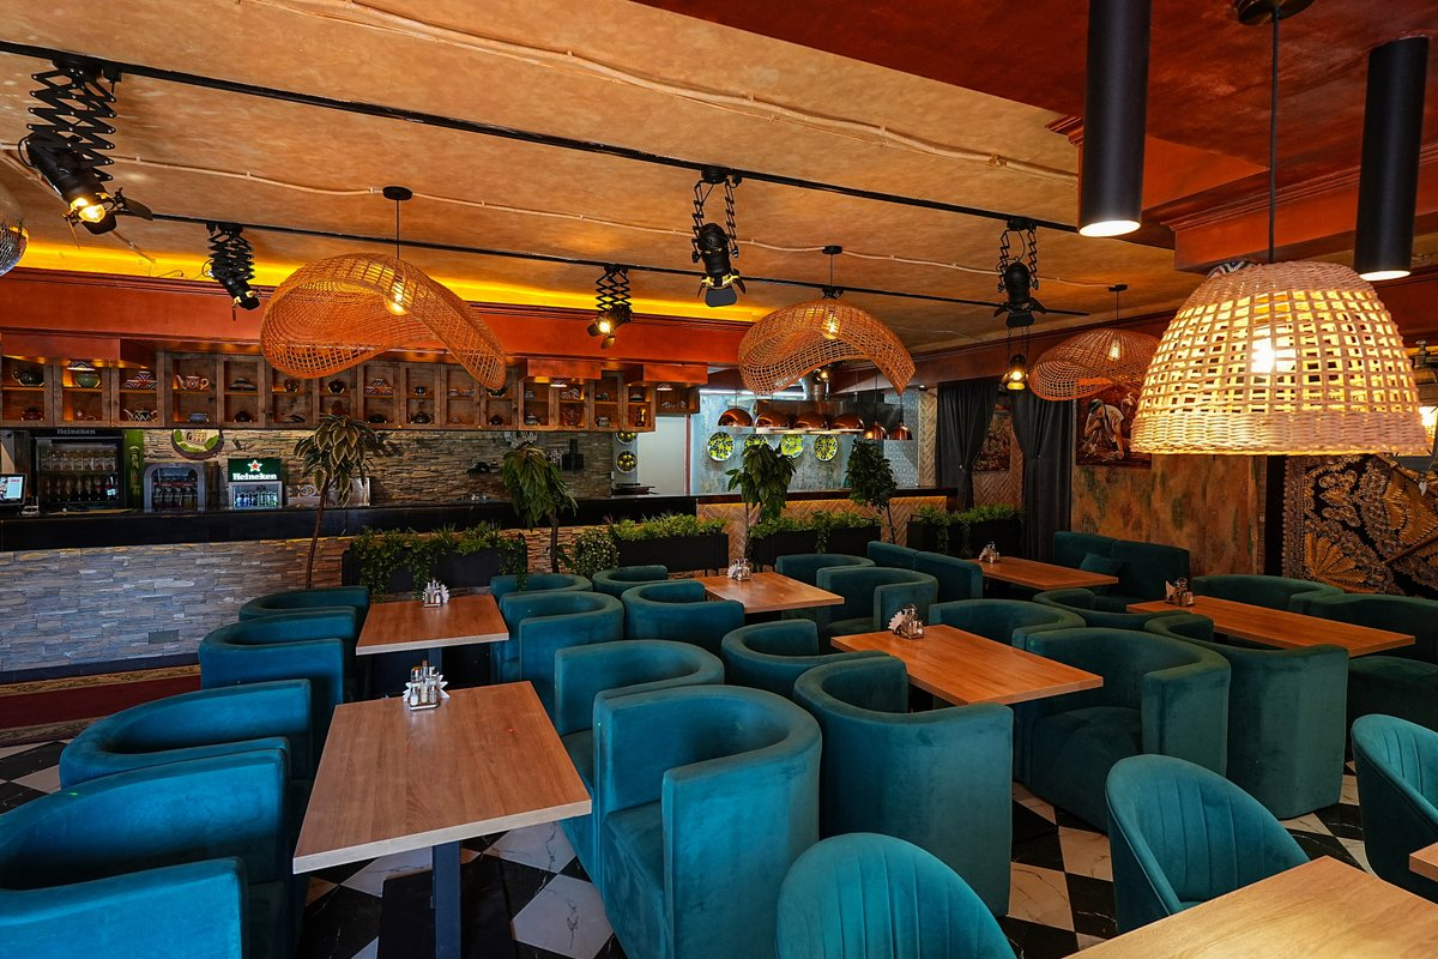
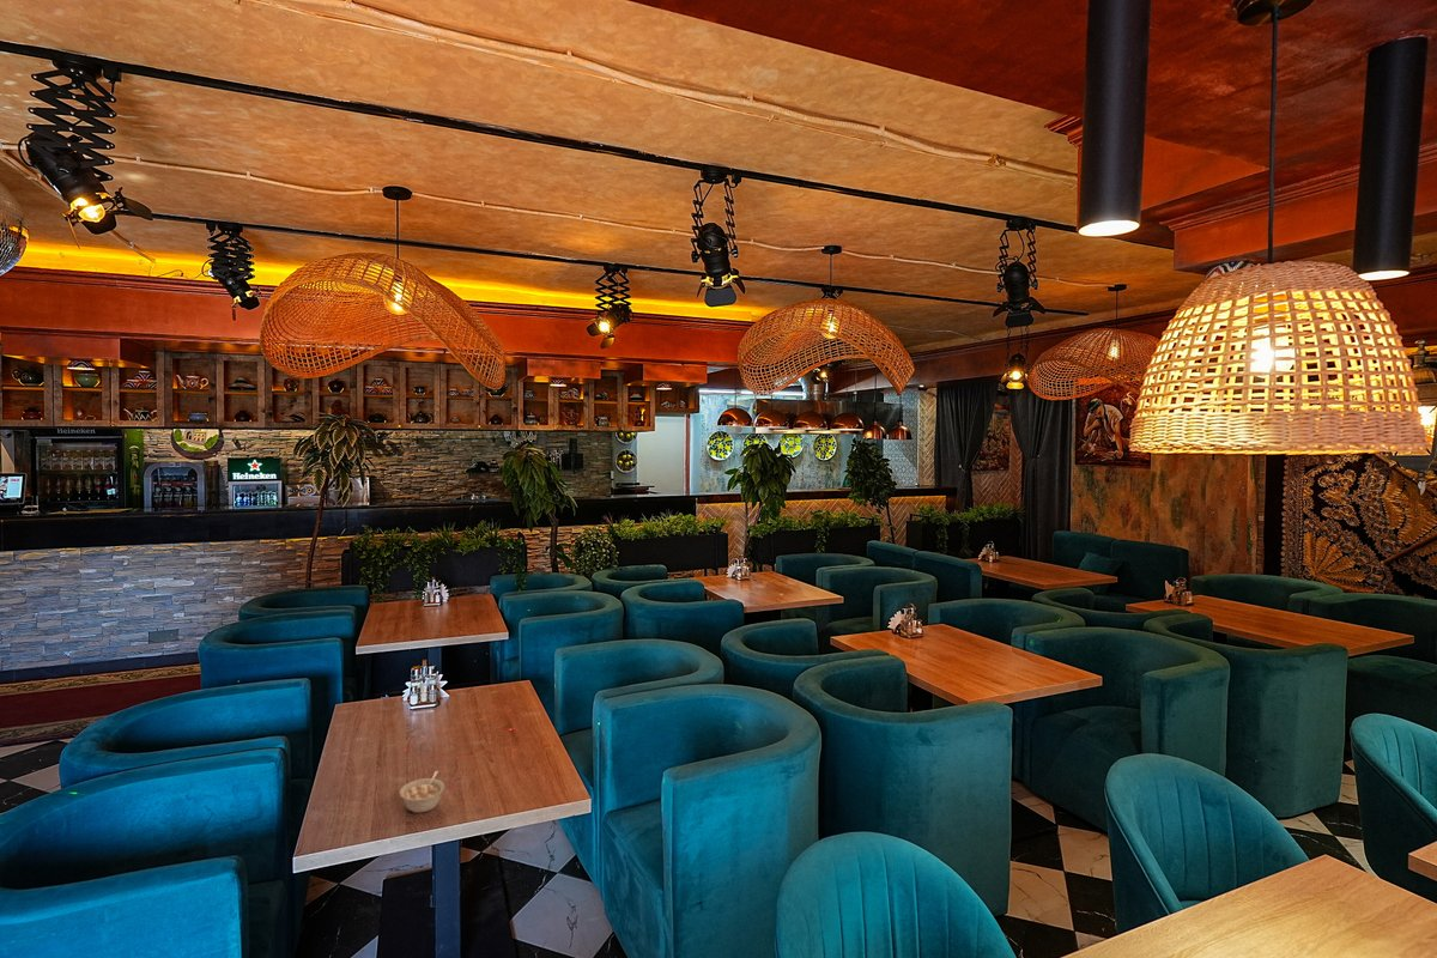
+ legume [399,770,445,814]
